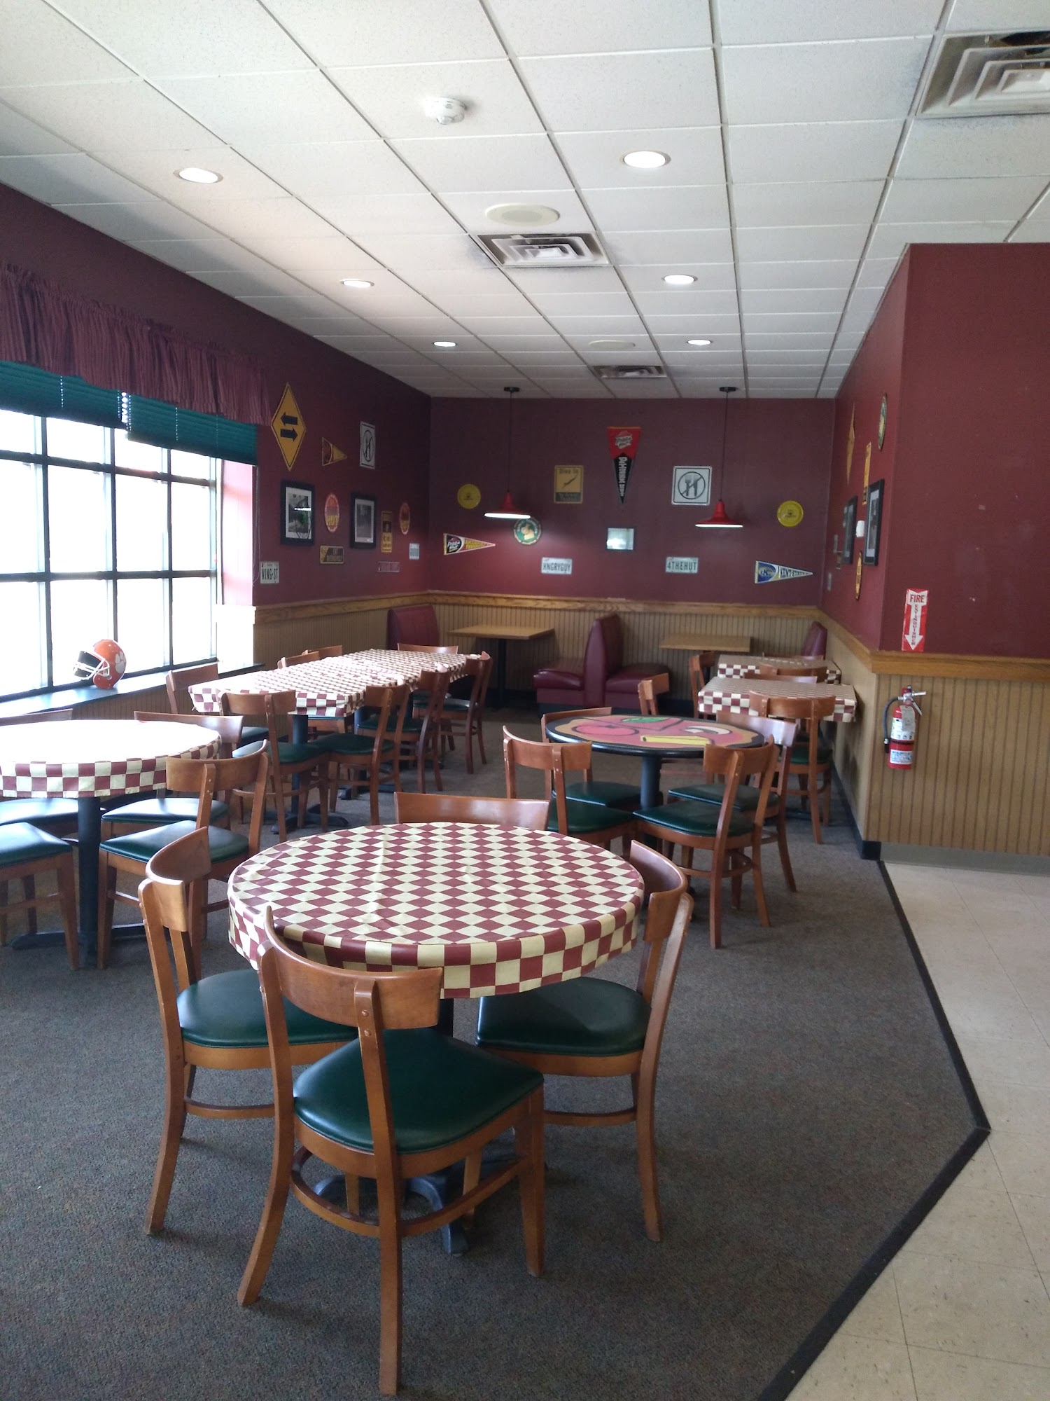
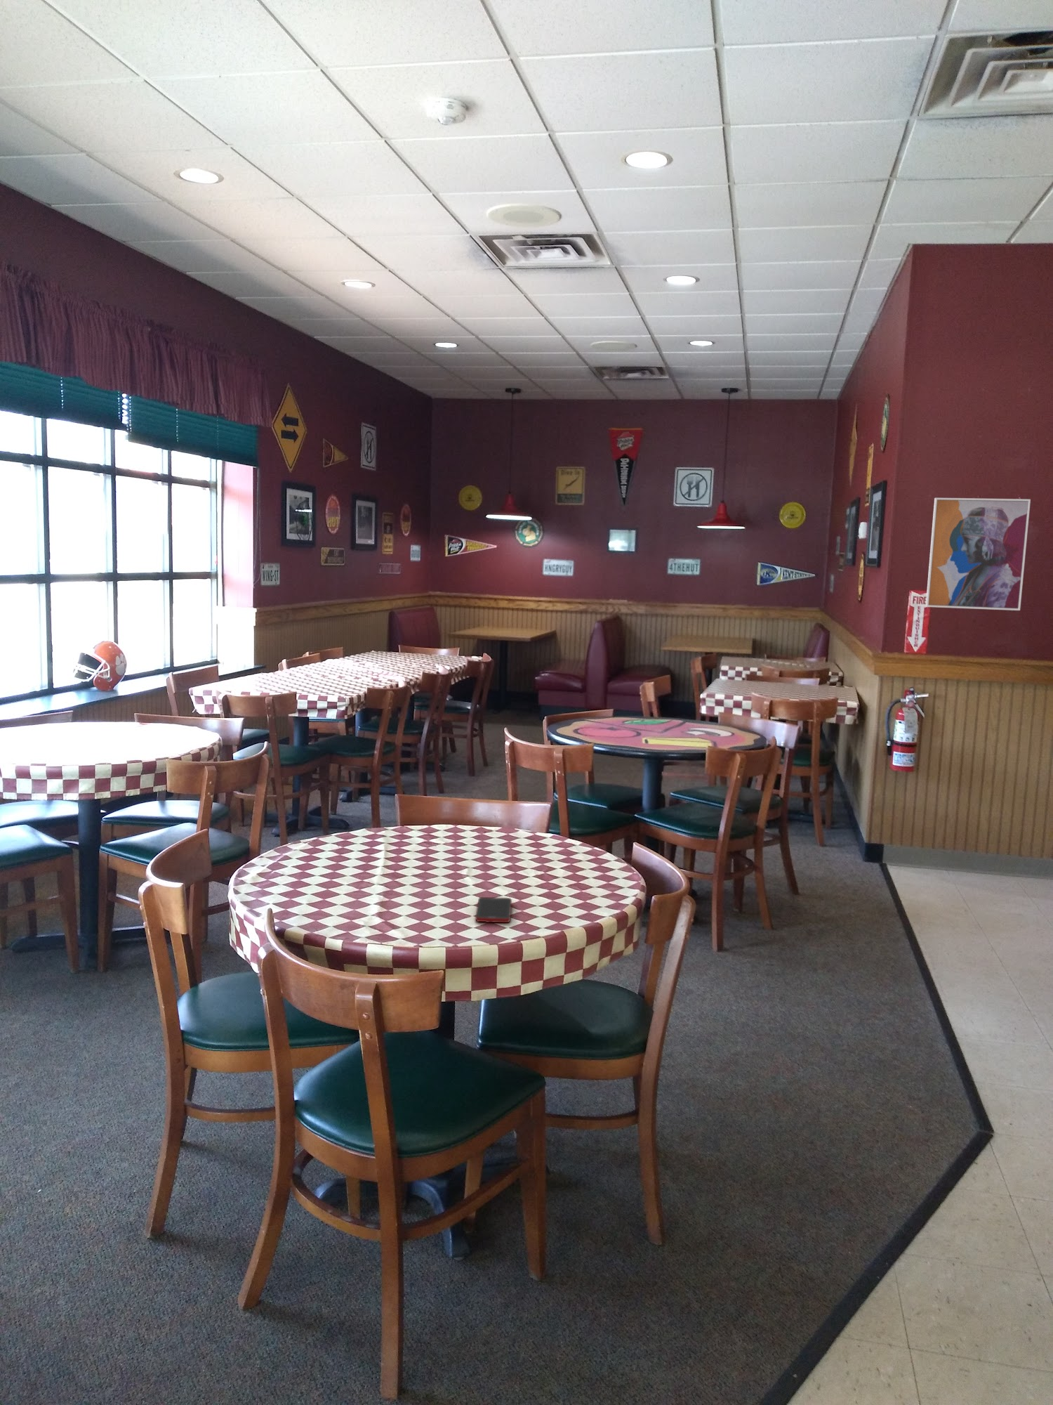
+ cell phone [475,896,512,923]
+ wall art [925,498,1031,611]
